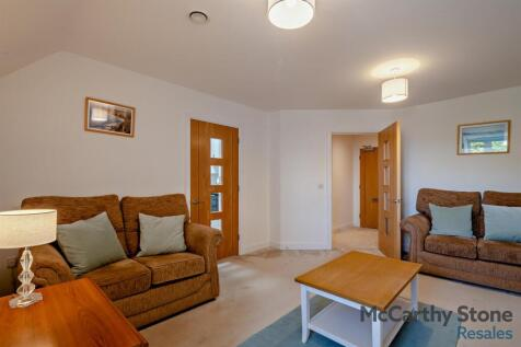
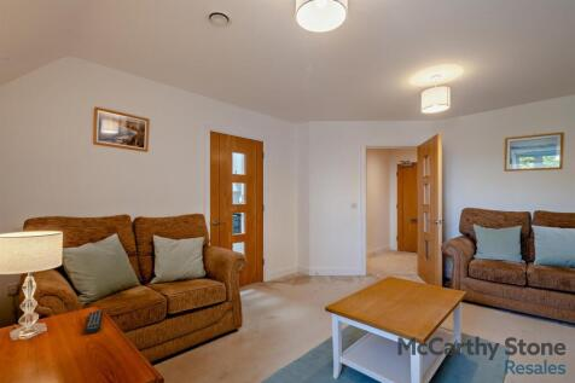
+ remote control [83,309,104,335]
